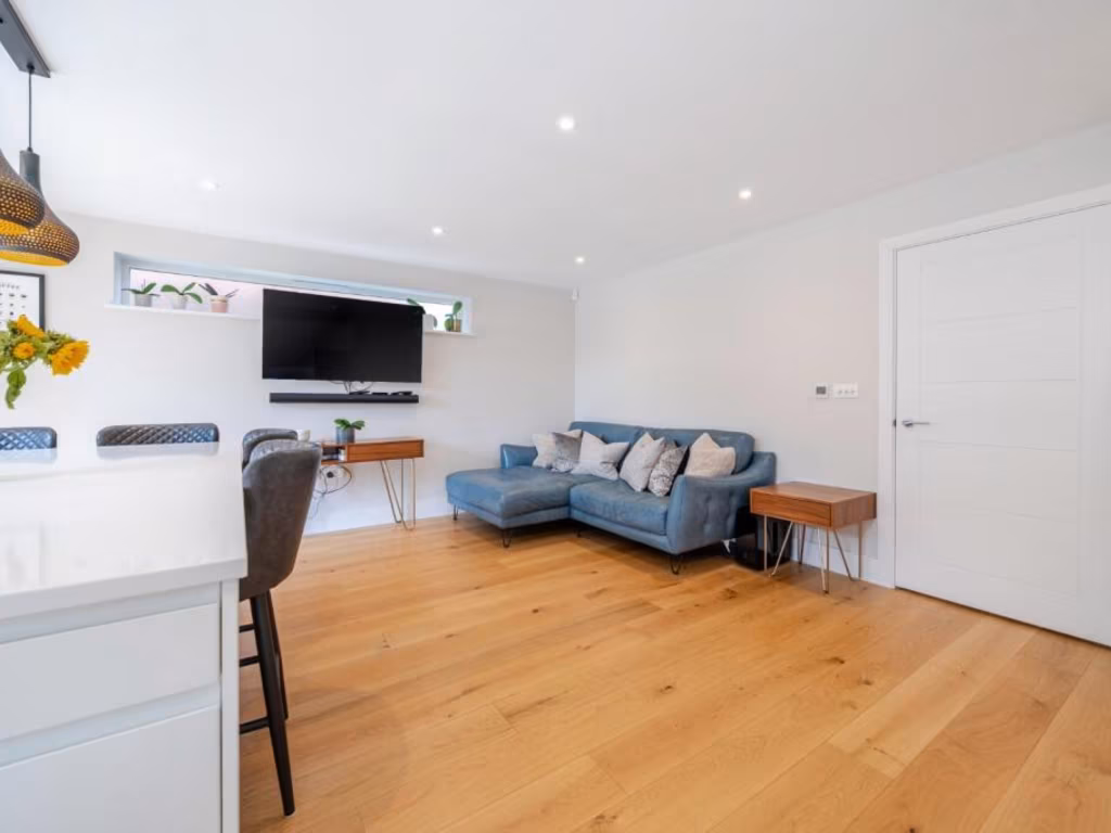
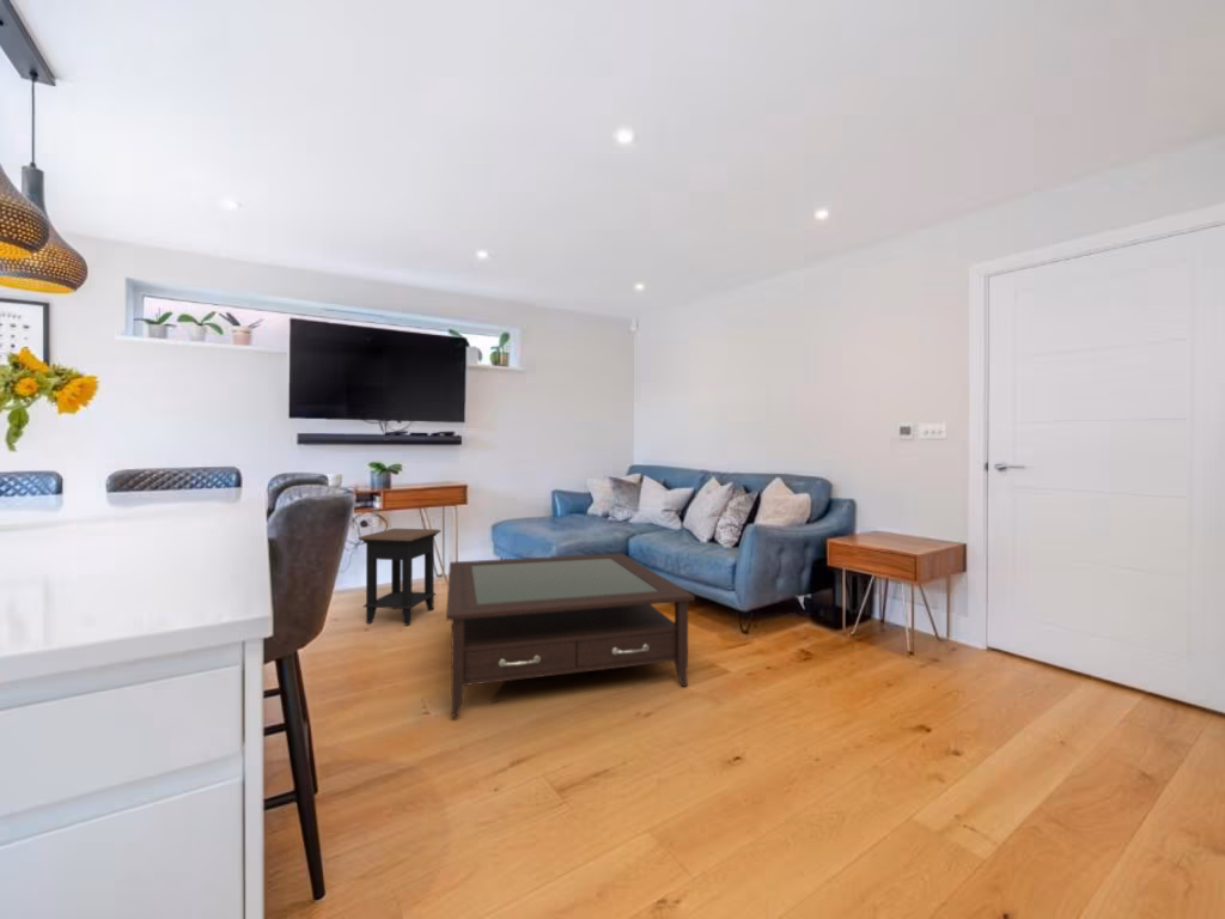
+ side table [356,528,443,626]
+ coffee table [445,553,696,718]
